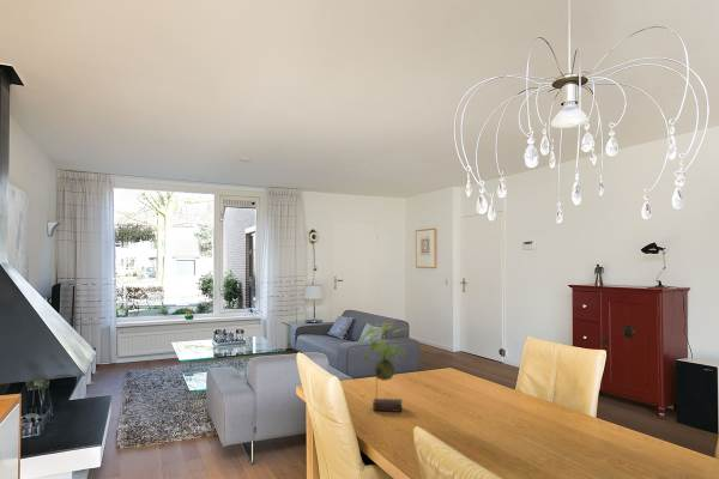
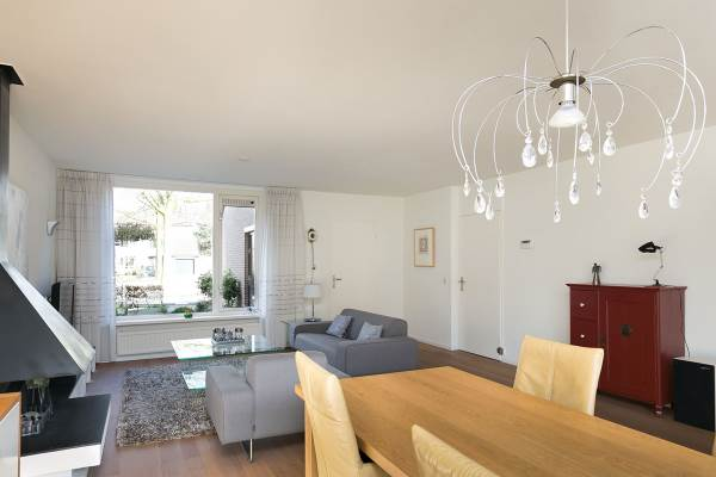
- plant [357,321,407,413]
